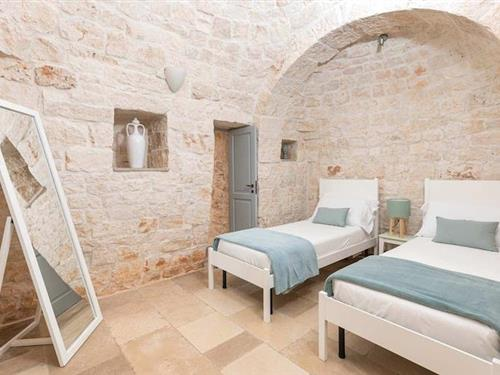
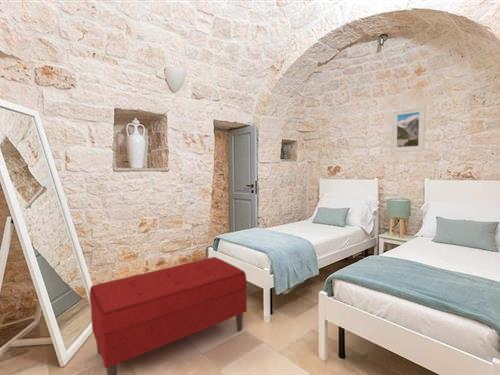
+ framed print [390,105,427,153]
+ bench [89,256,248,375]
